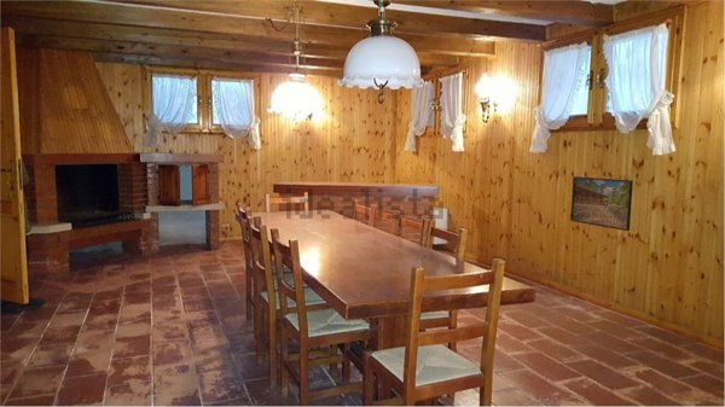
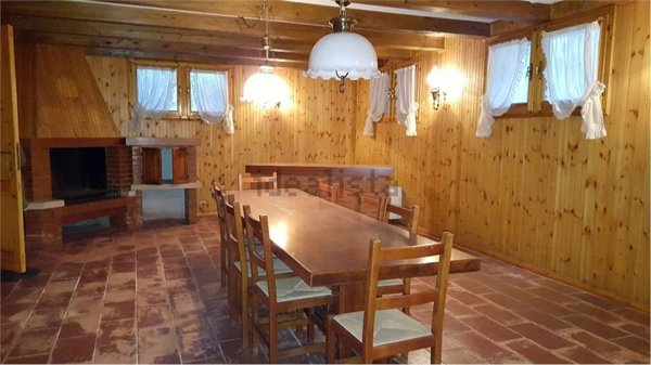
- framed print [569,175,634,232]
